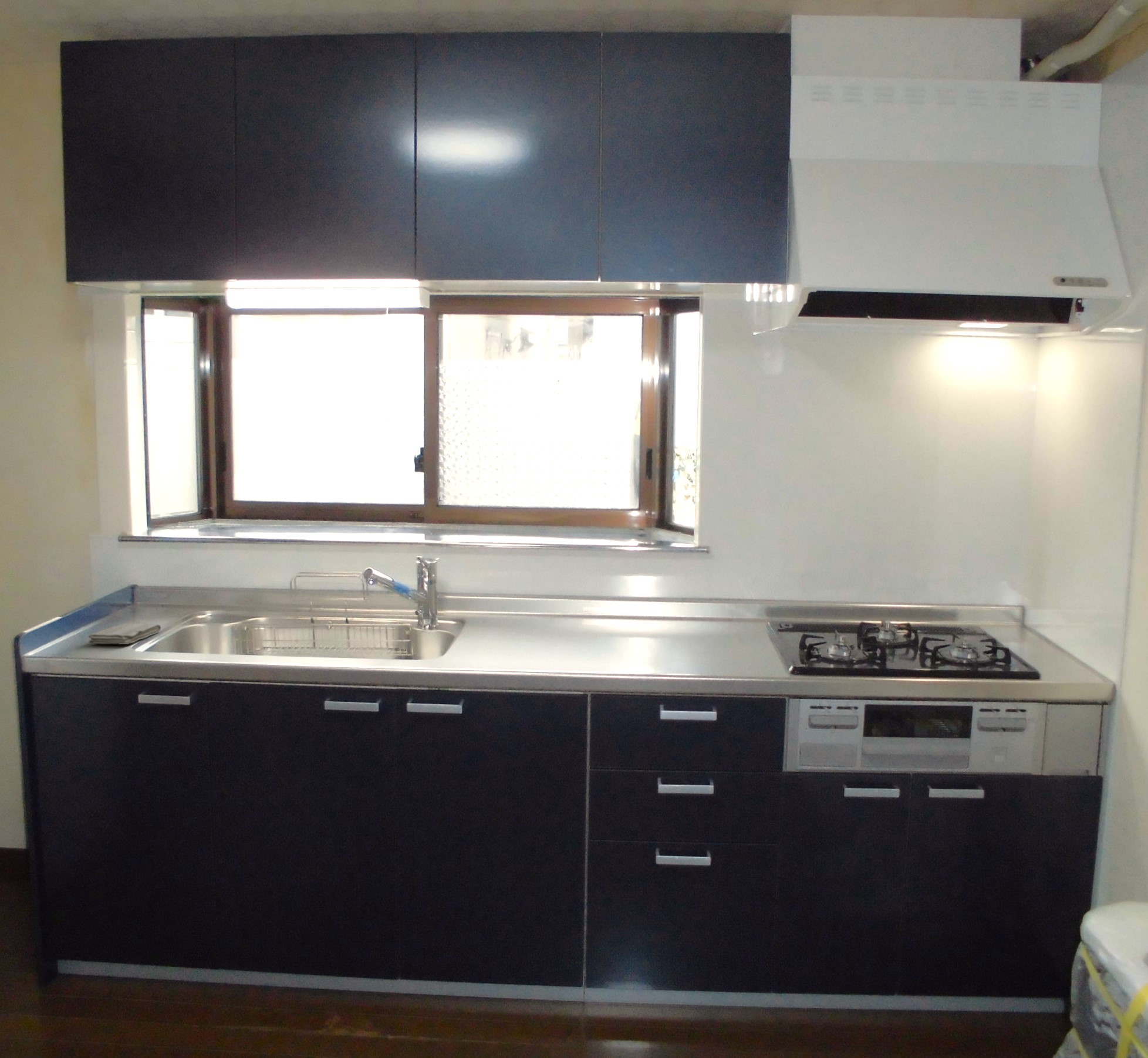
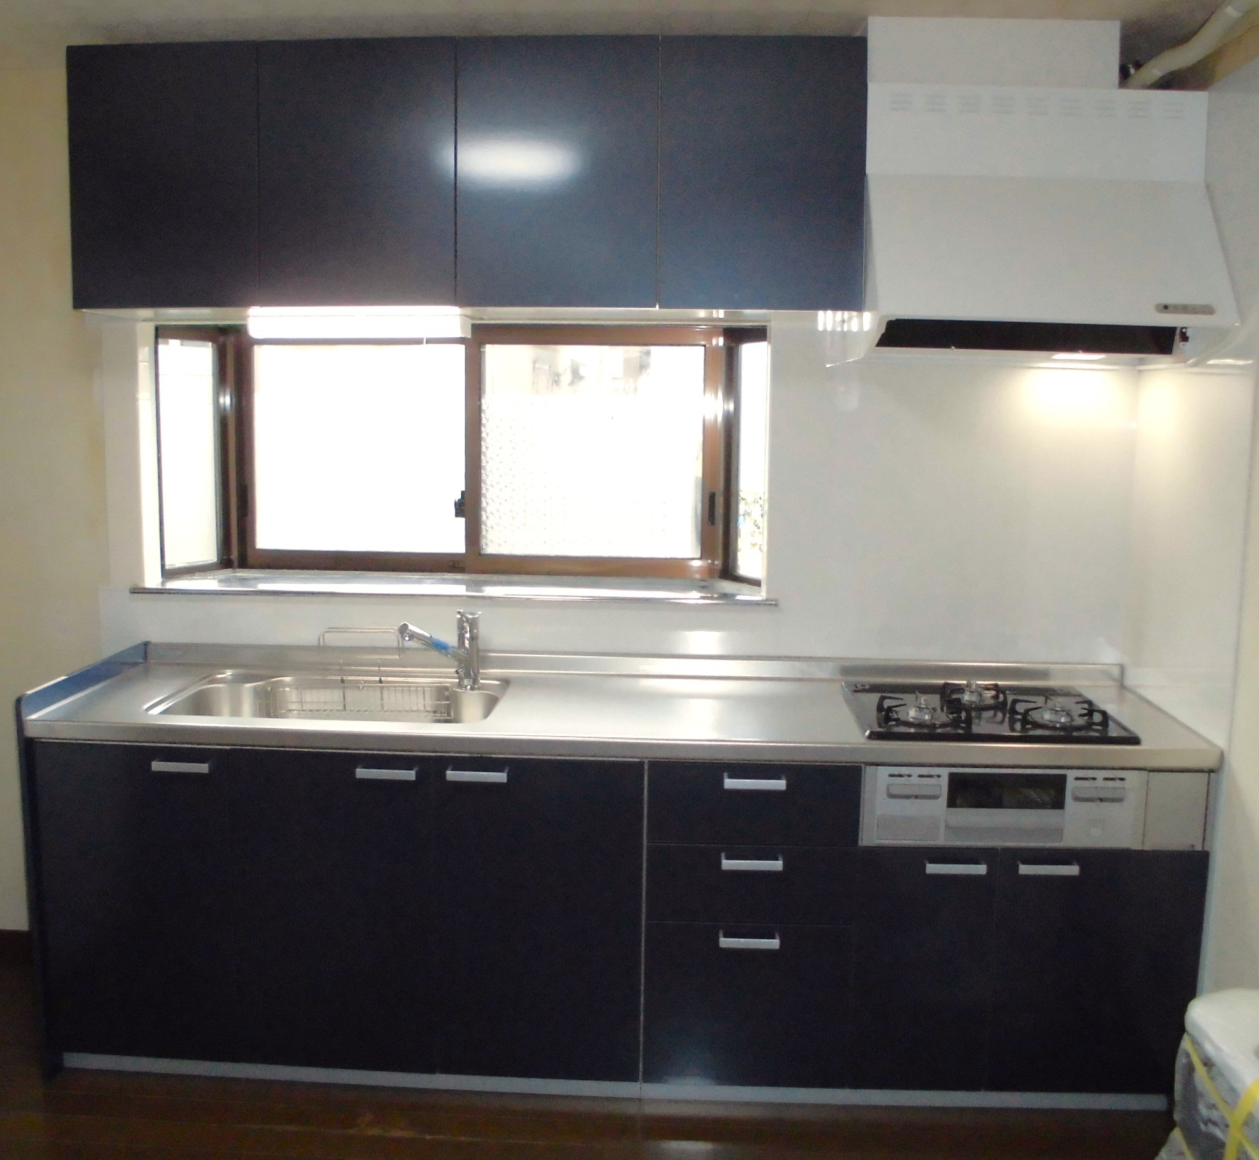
- washcloth [88,623,161,645]
